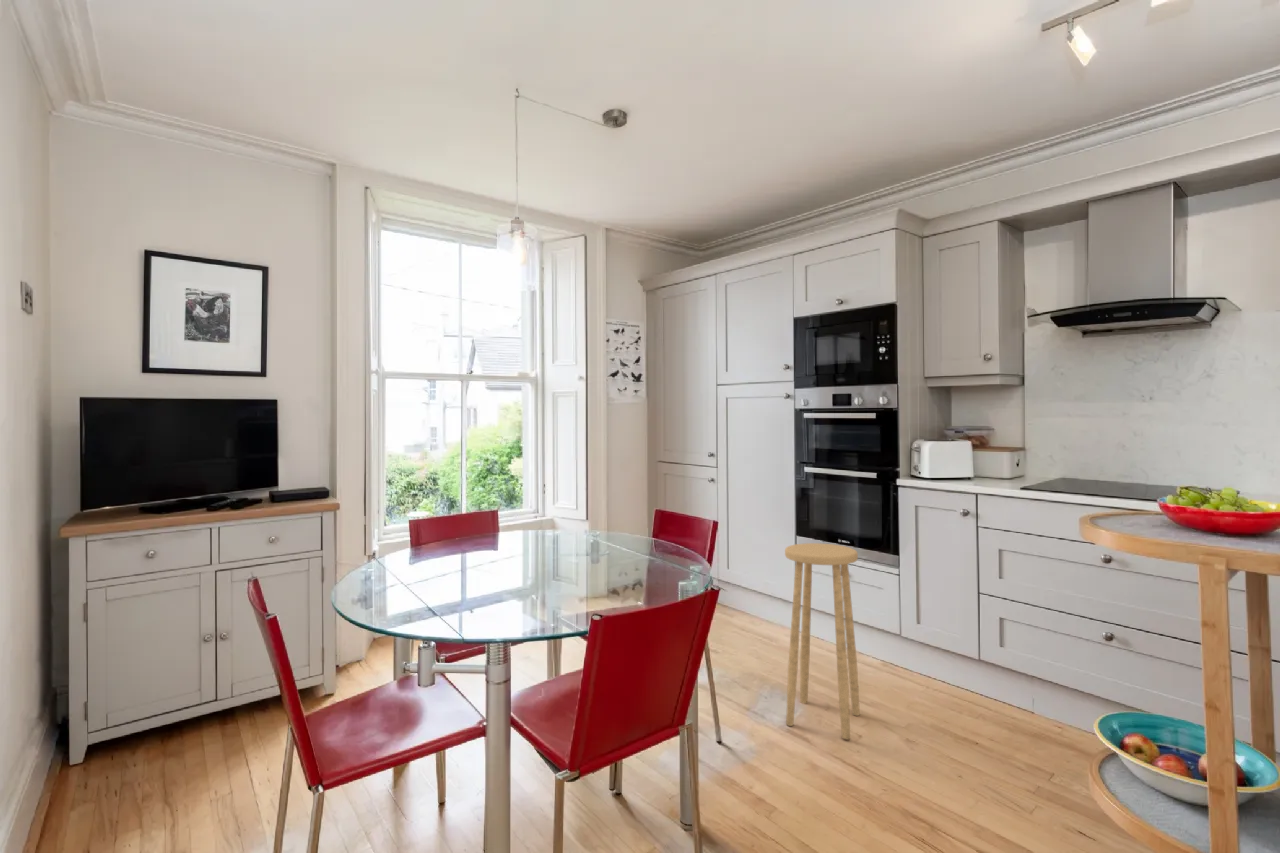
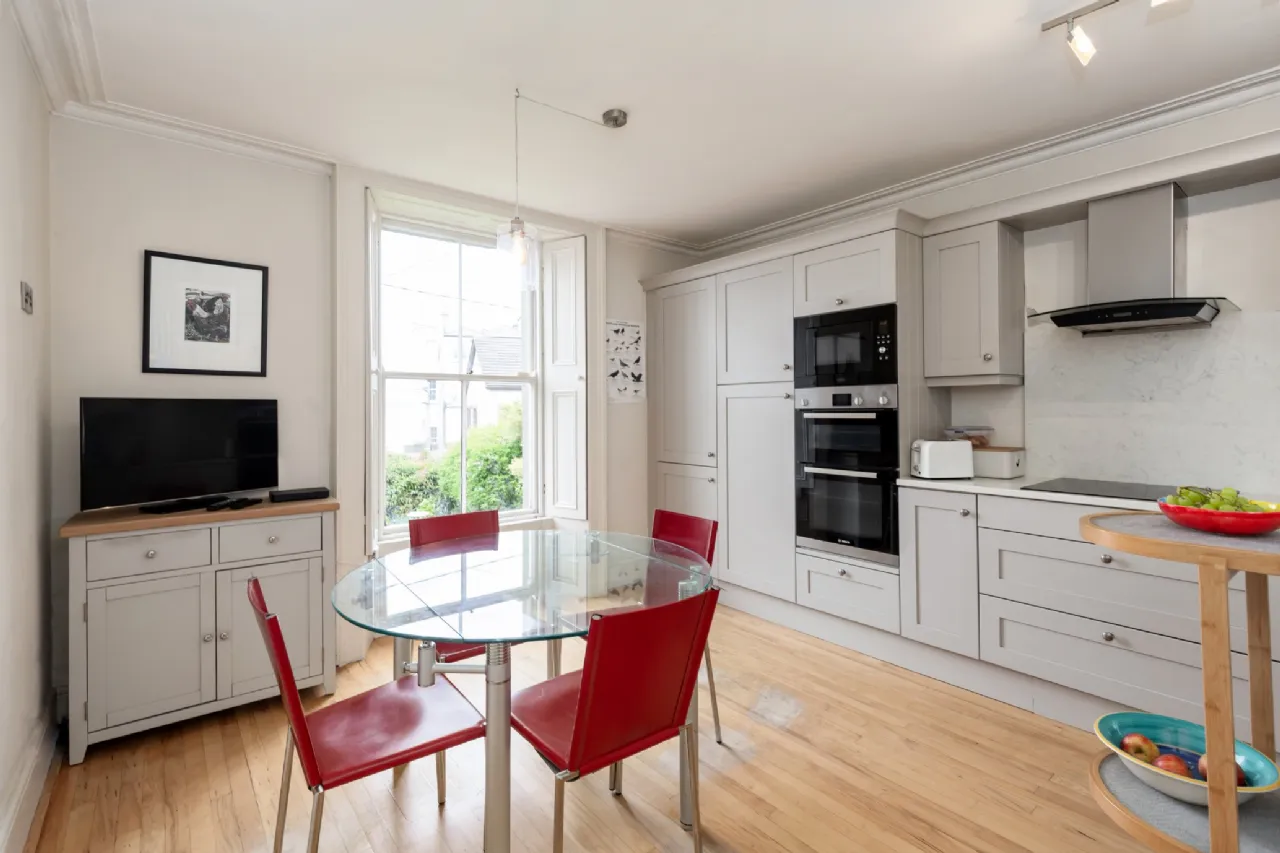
- stool [784,542,861,741]
